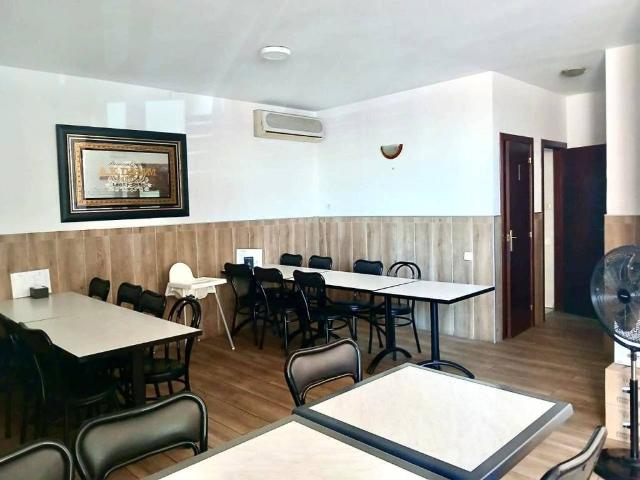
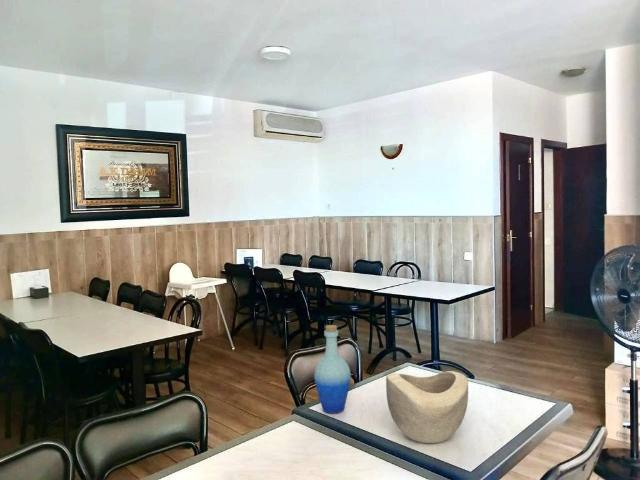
+ decorative bowl [385,370,469,444]
+ bottle [313,324,352,415]
